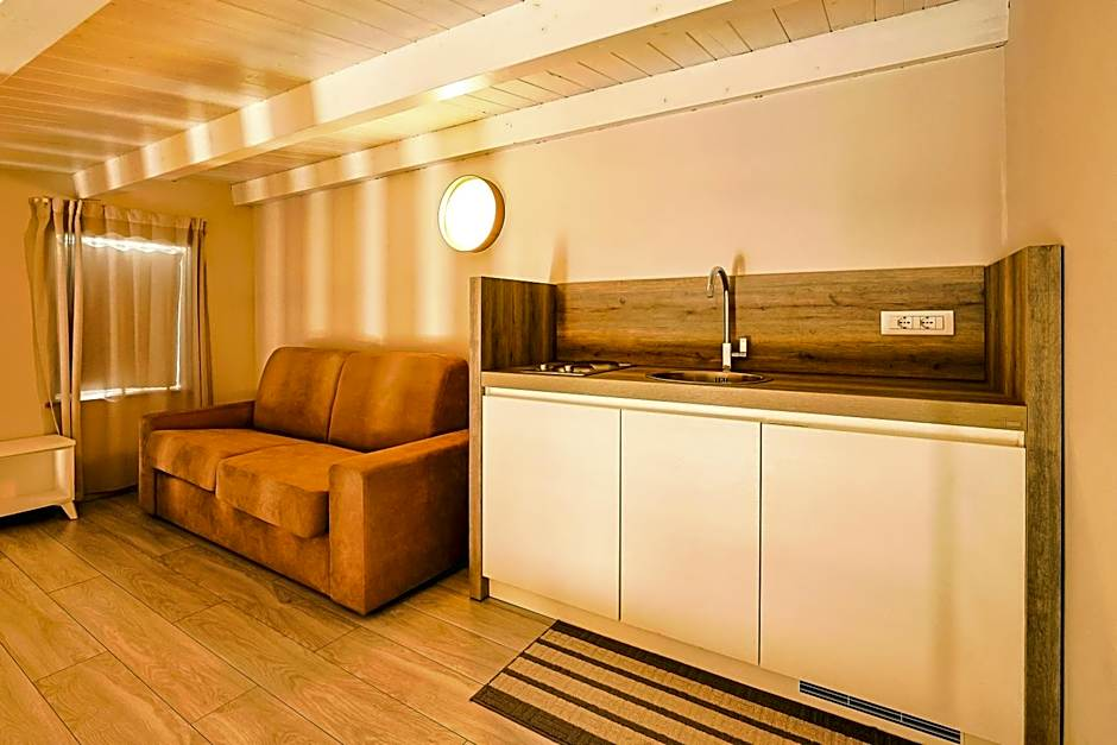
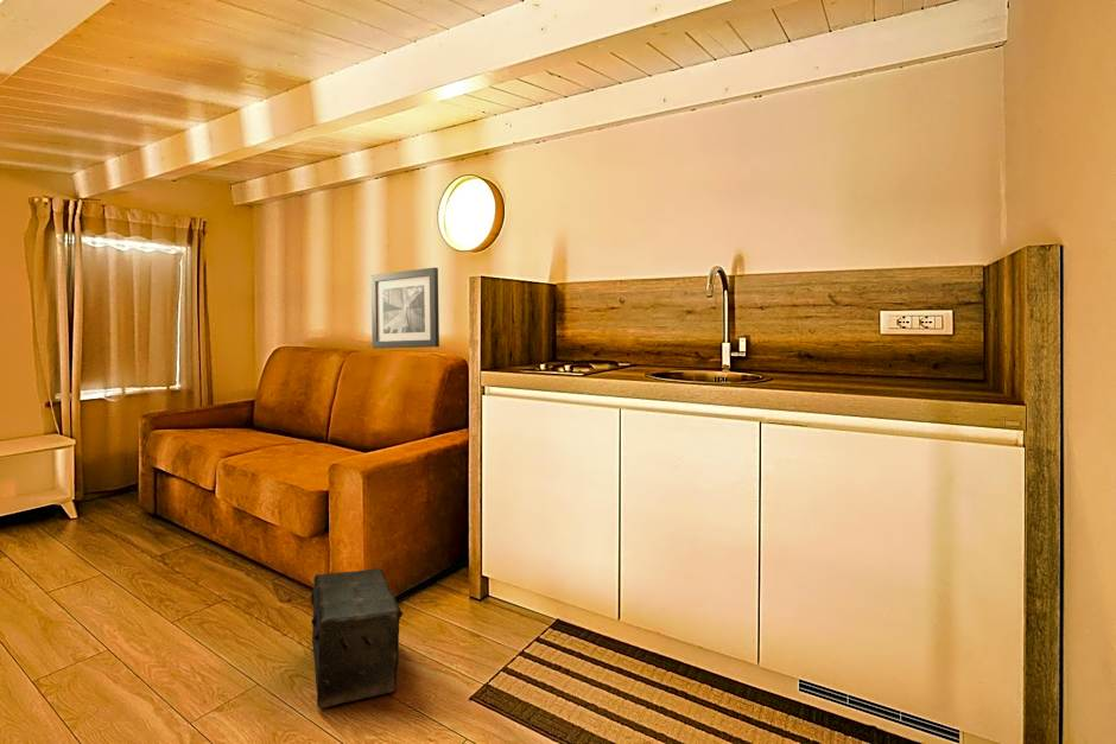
+ wall art [370,267,440,349]
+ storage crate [310,567,404,710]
